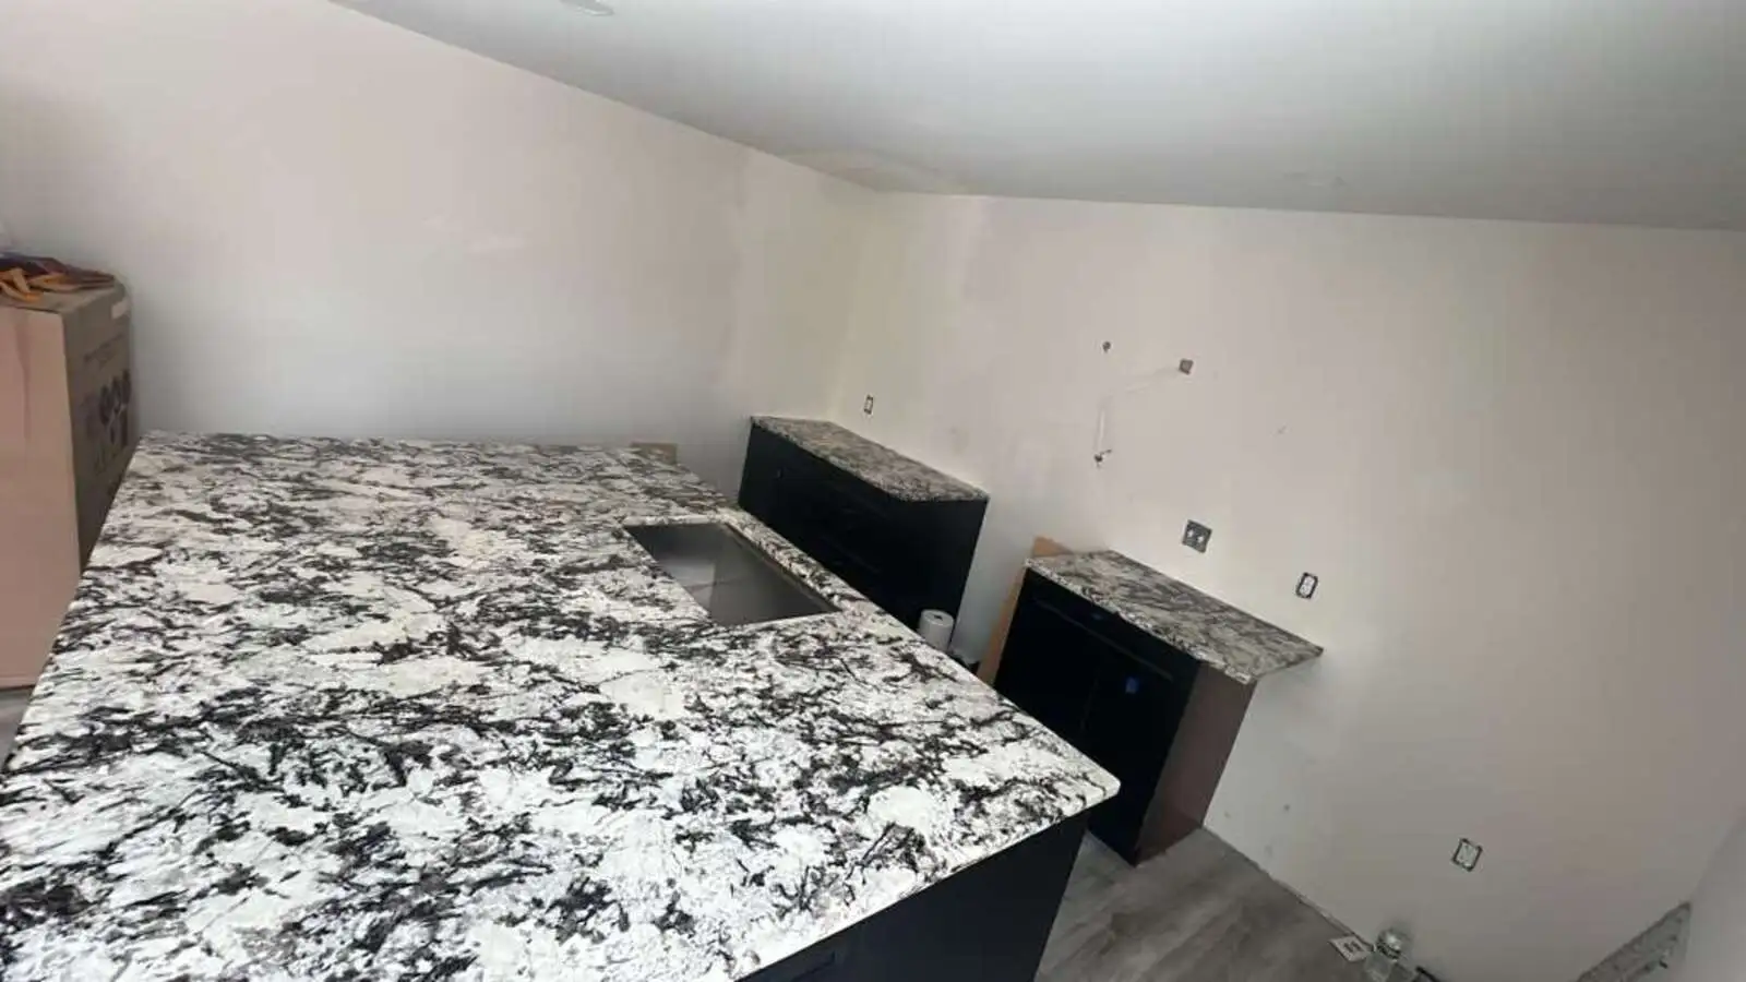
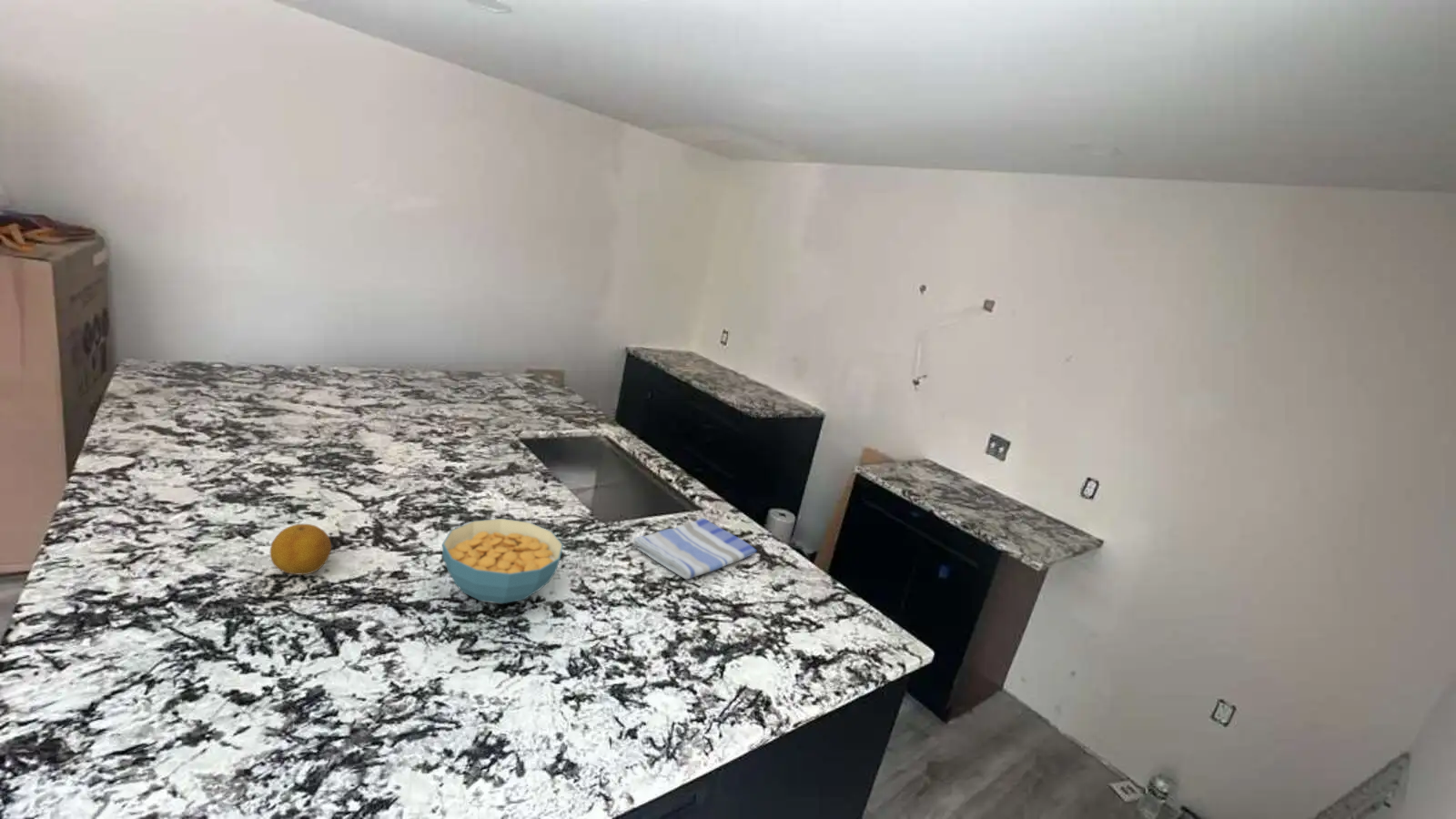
+ dish towel [632,517,758,580]
+ cereal bowl [441,518,564,605]
+ fruit [269,523,332,575]
